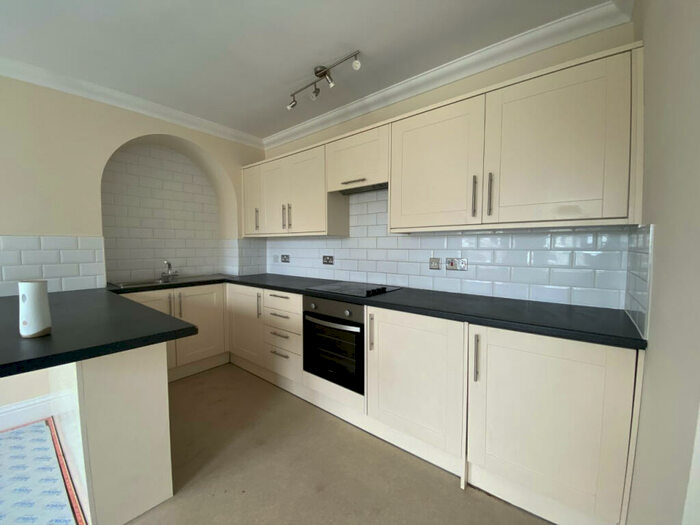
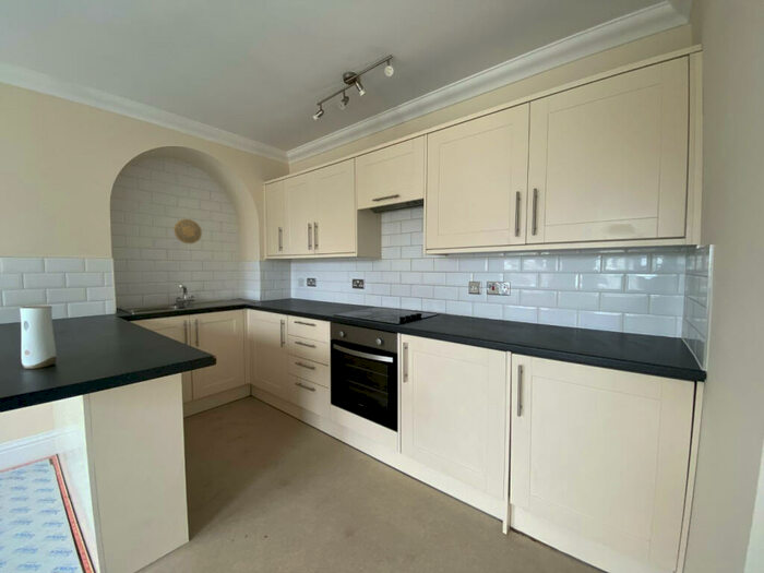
+ decorative plate [172,218,203,244]
